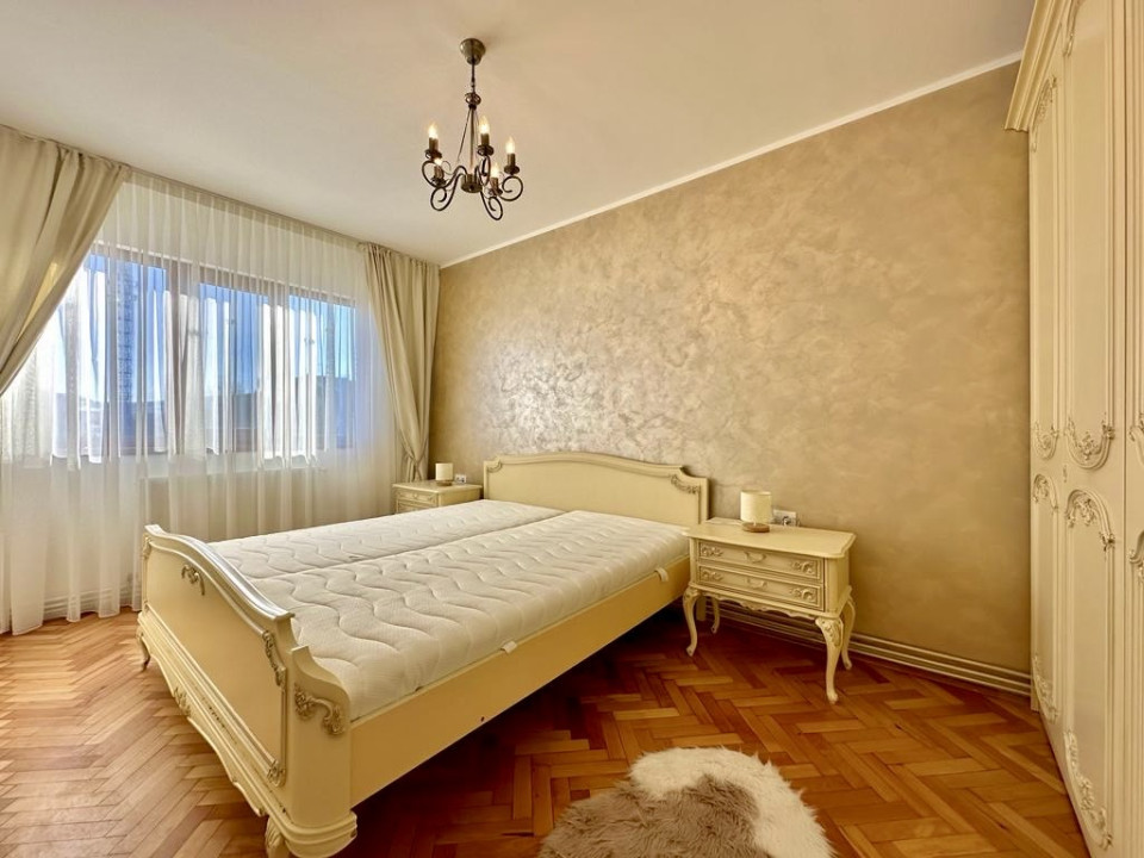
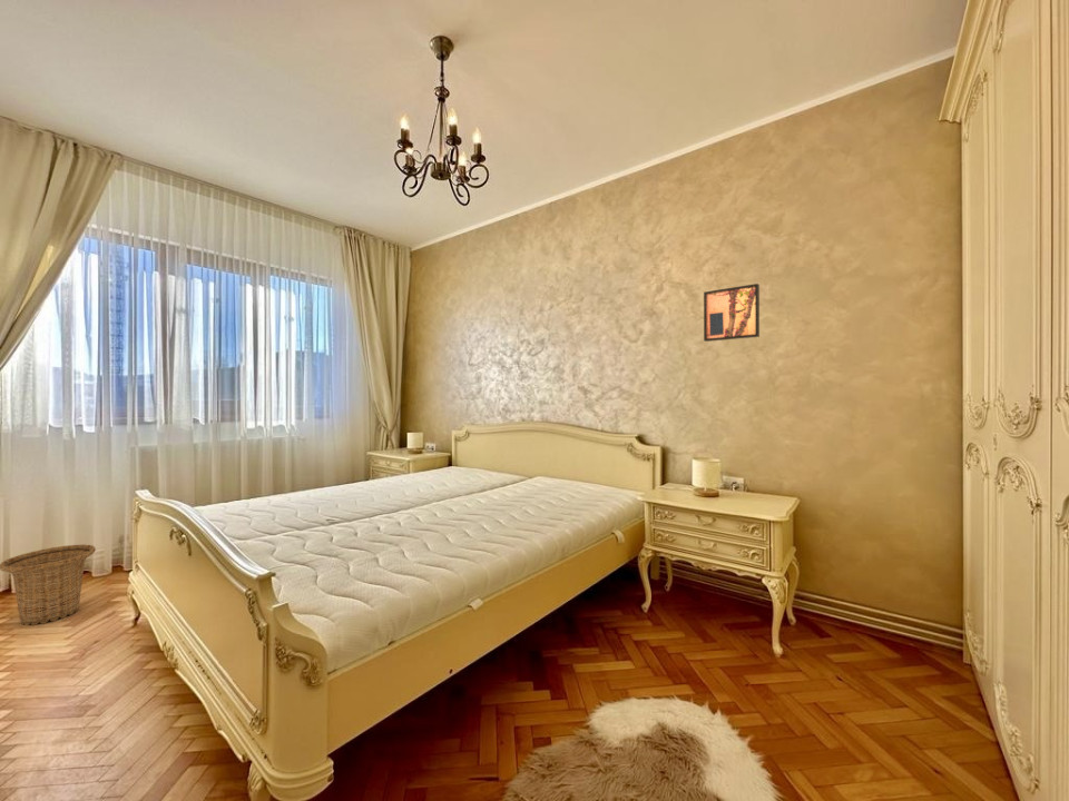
+ basket [0,544,97,626]
+ wall art [703,283,761,343]
